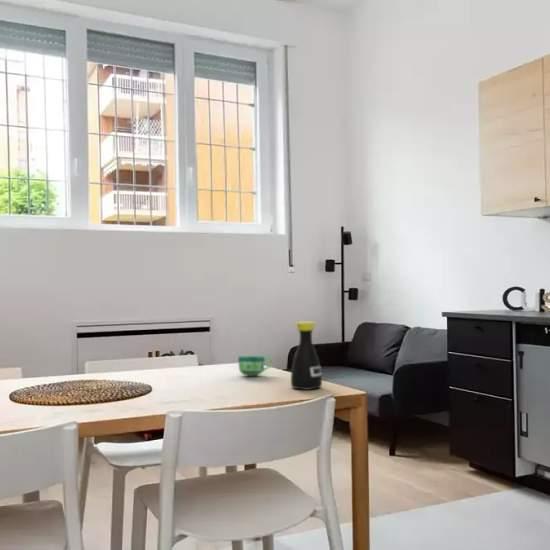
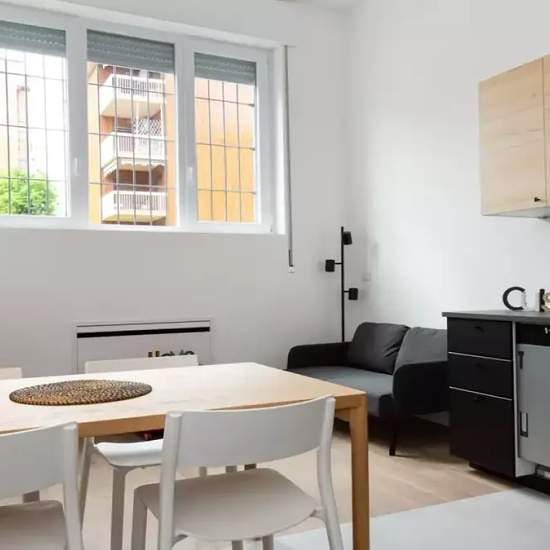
- cup [237,355,274,376]
- bottle [290,321,323,391]
